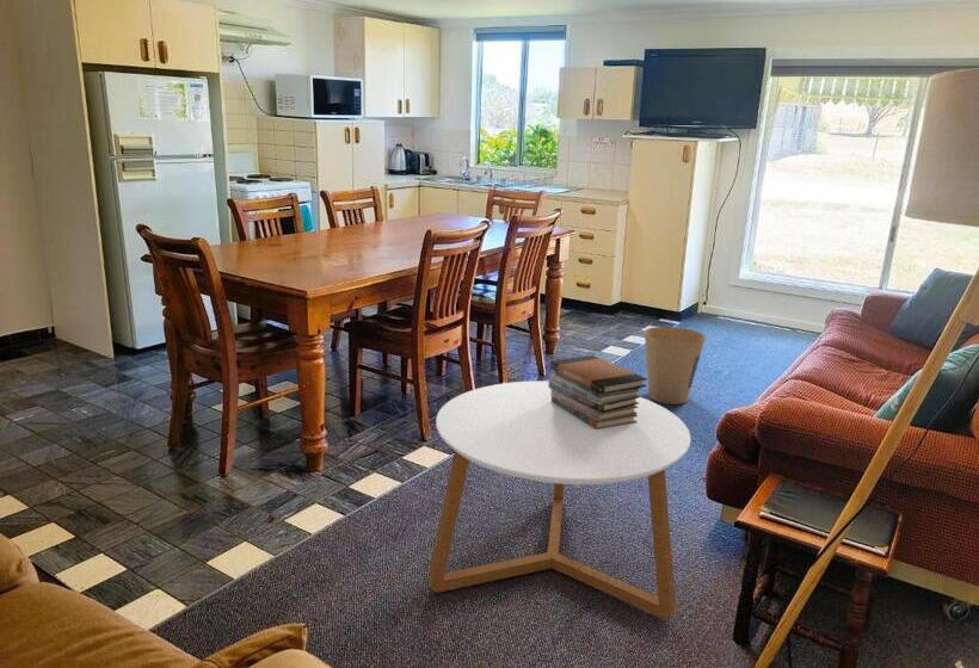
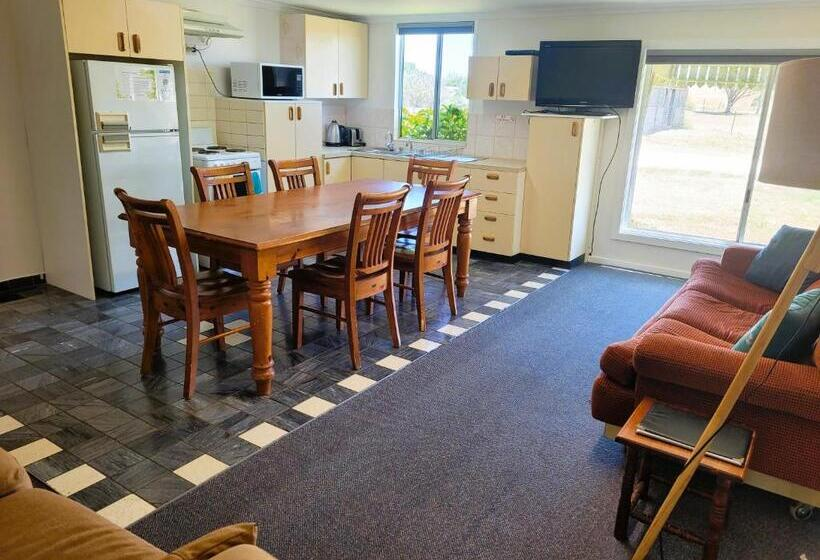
- book stack [548,354,648,429]
- trash can [644,326,707,406]
- coffee table [426,381,691,620]
